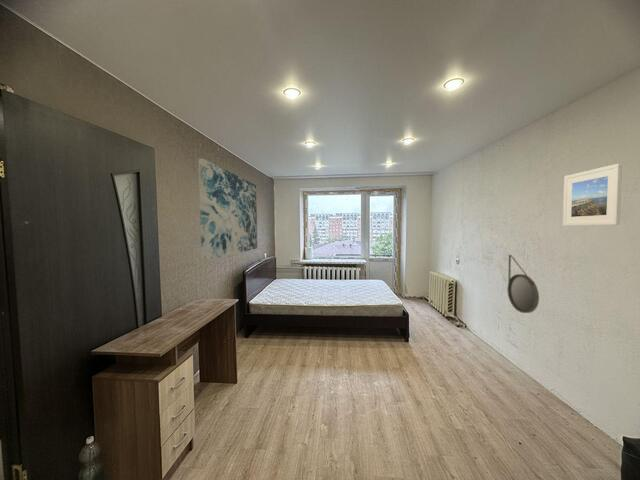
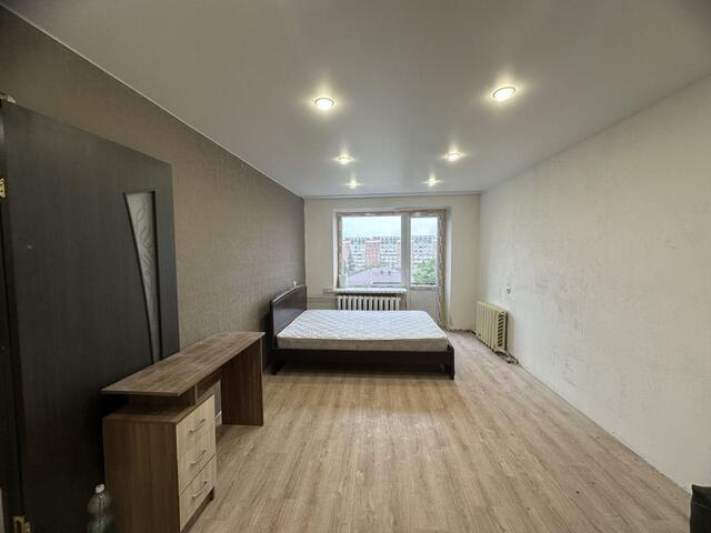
- home mirror [506,254,540,314]
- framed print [562,163,623,226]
- wall art [197,158,258,261]
